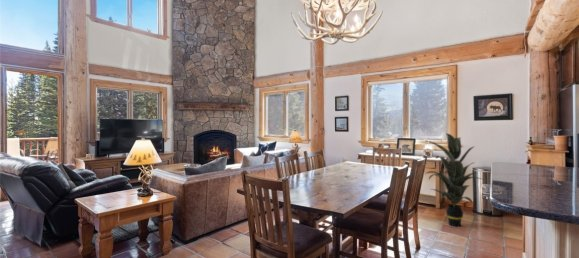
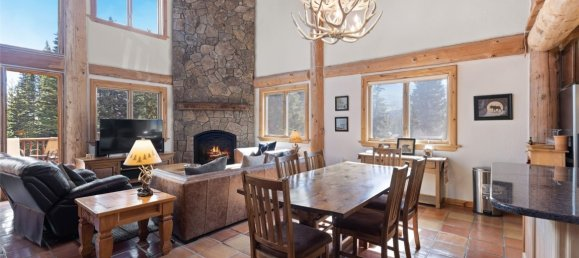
- indoor plant [425,132,485,228]
